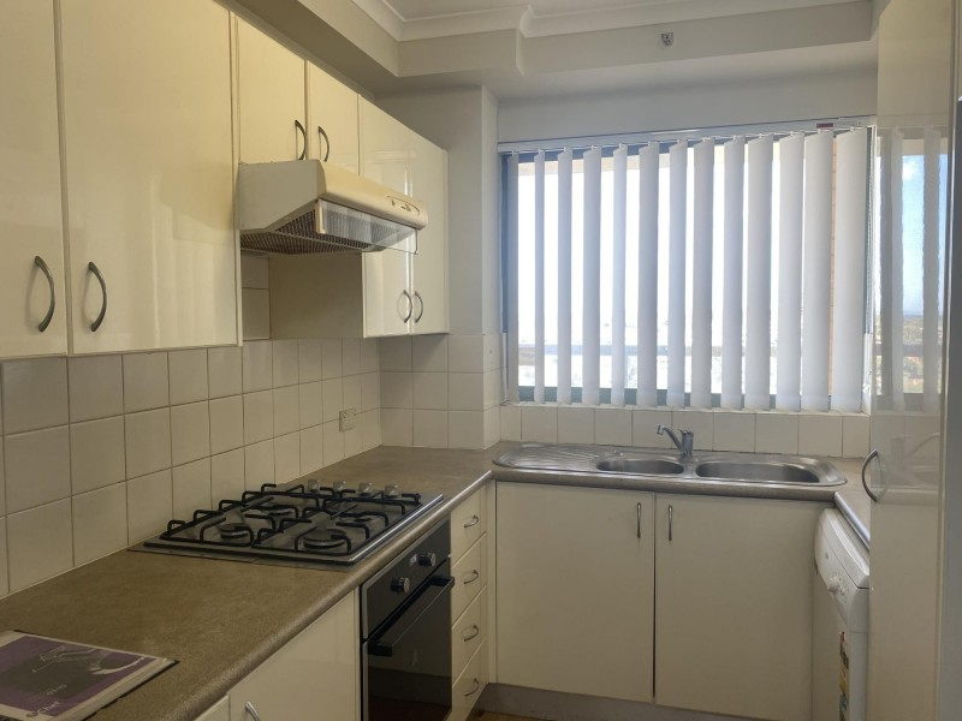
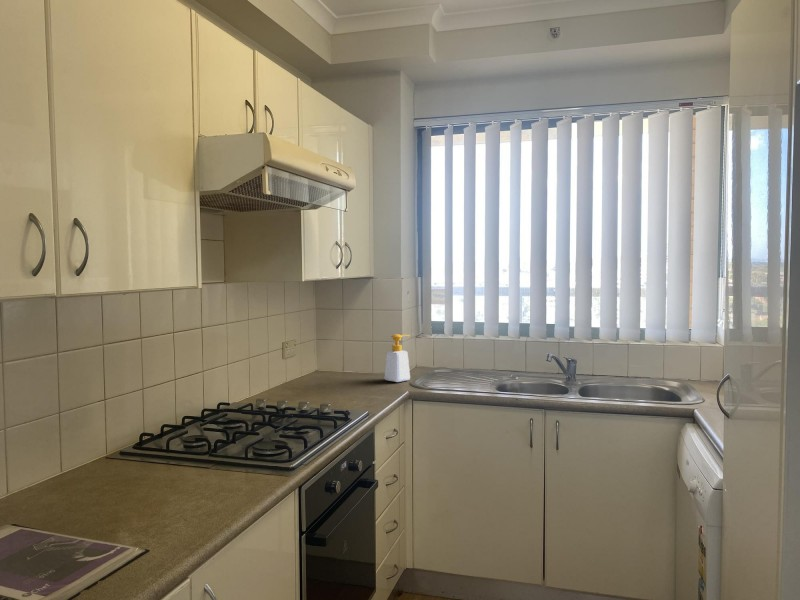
+ soap bottle [384,333,411,383]
